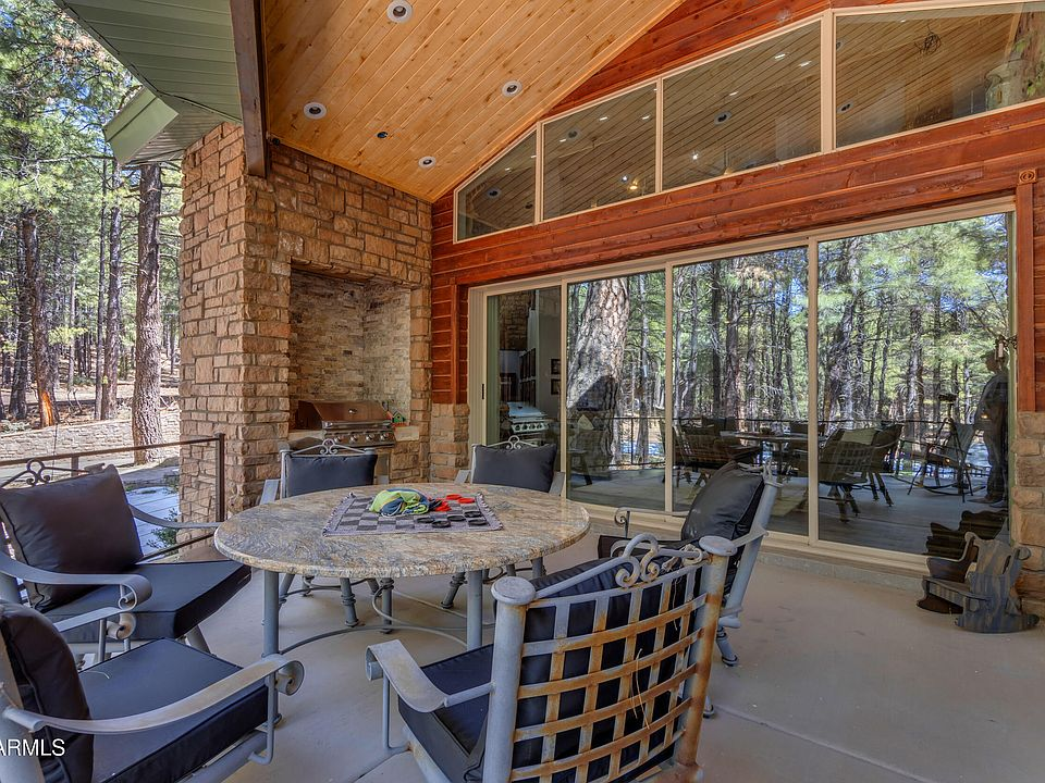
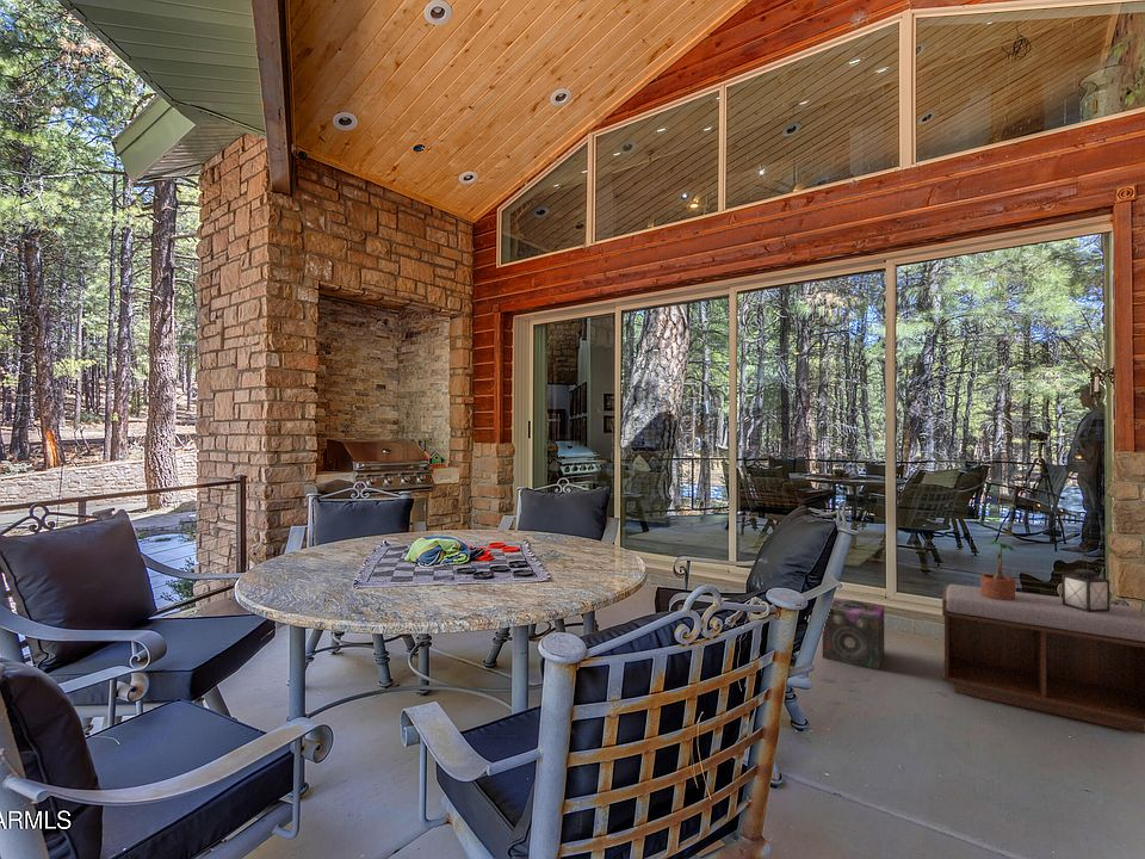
+ bench [941,583,1145,735]
+ speaker [822,597,885,670]
+ potted plant [979,540,1016,600]
+ lantern [1062,544,1110,612]
